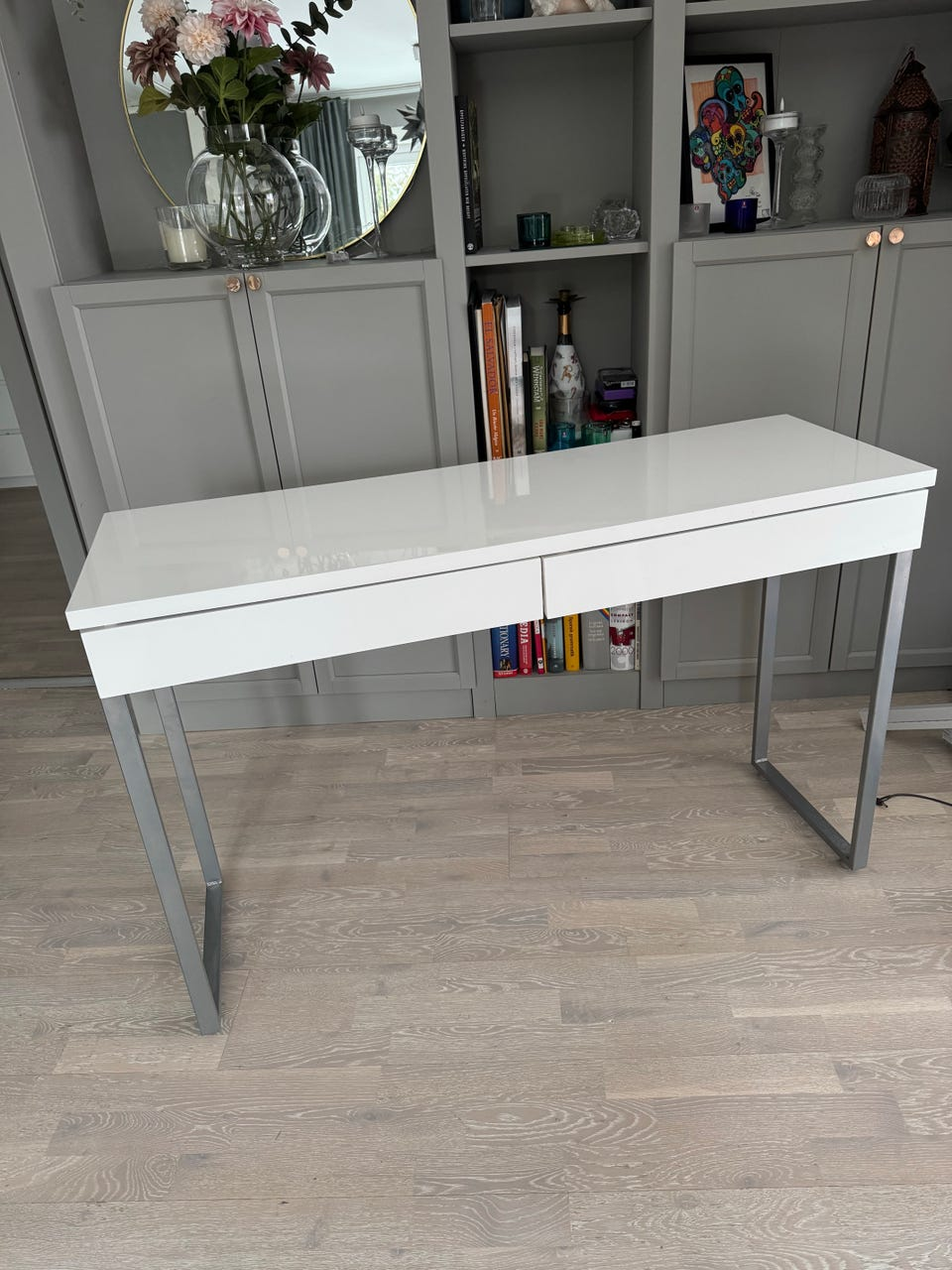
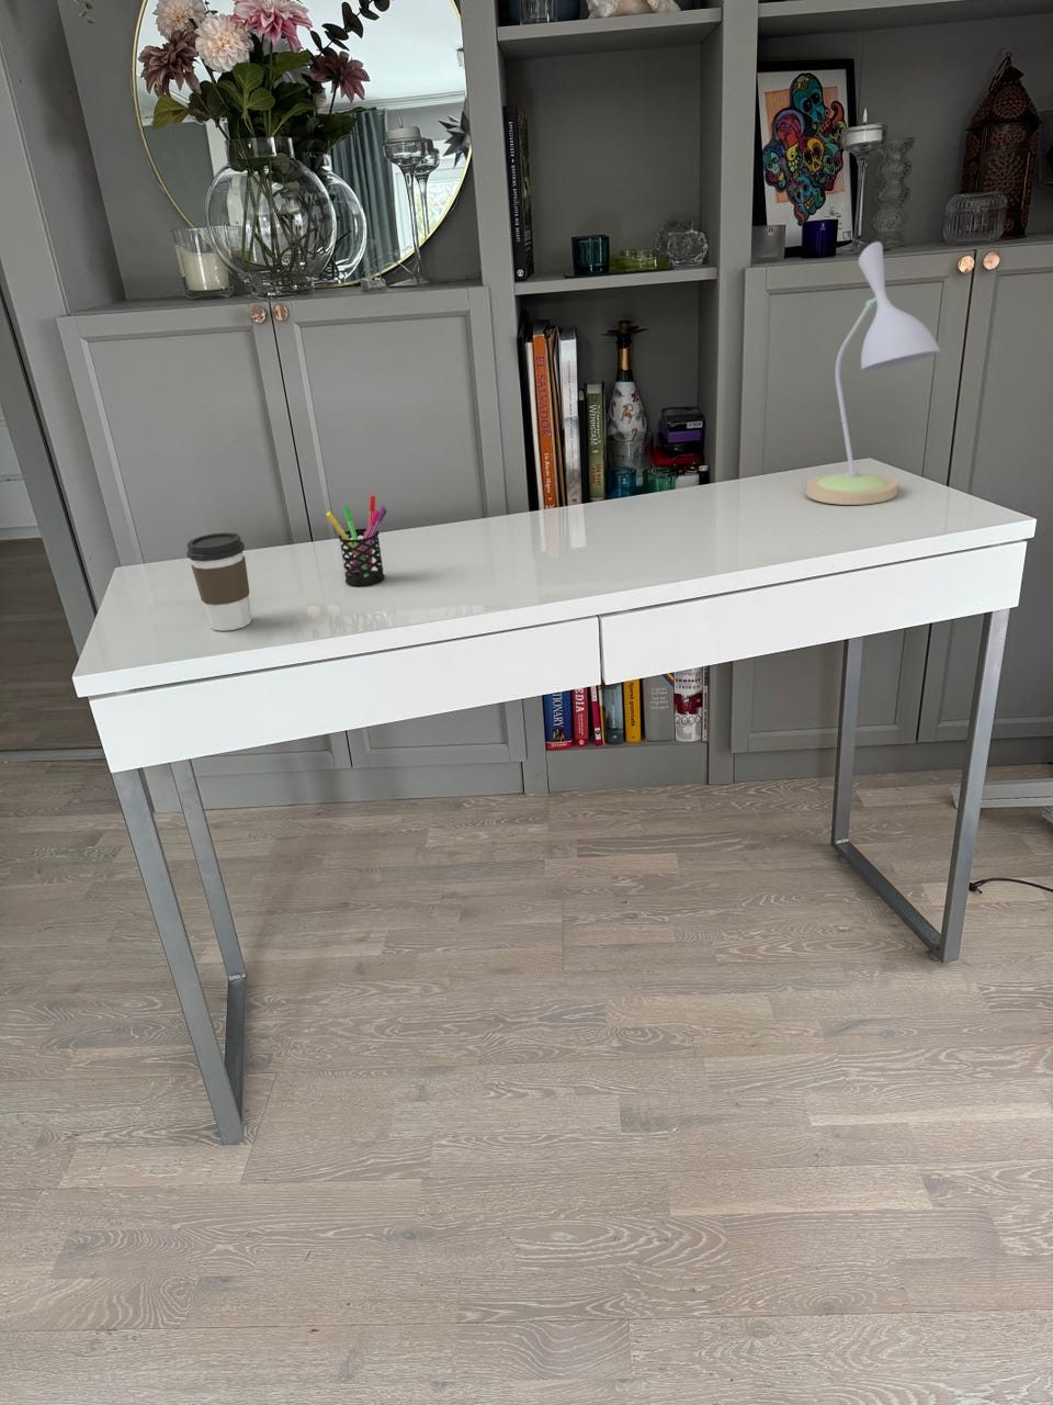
+ pen holder [325,495,388,587]
+ desk lamp [805,240,942,506]
+ coffee cup [186,531,253,633]
